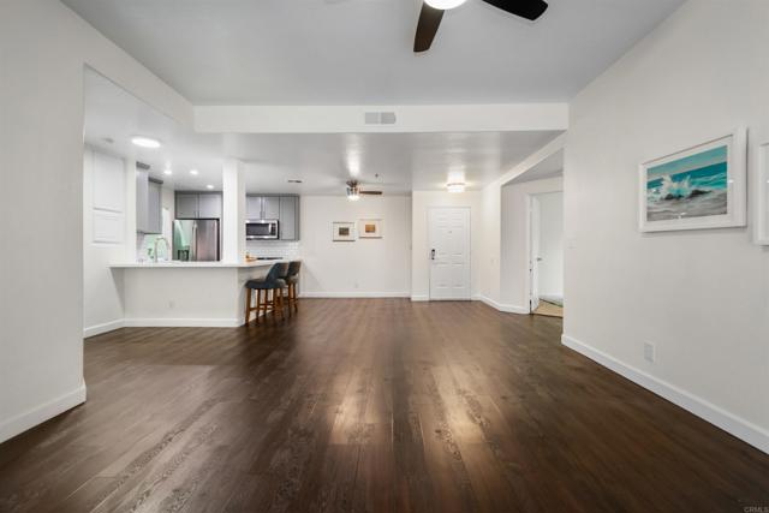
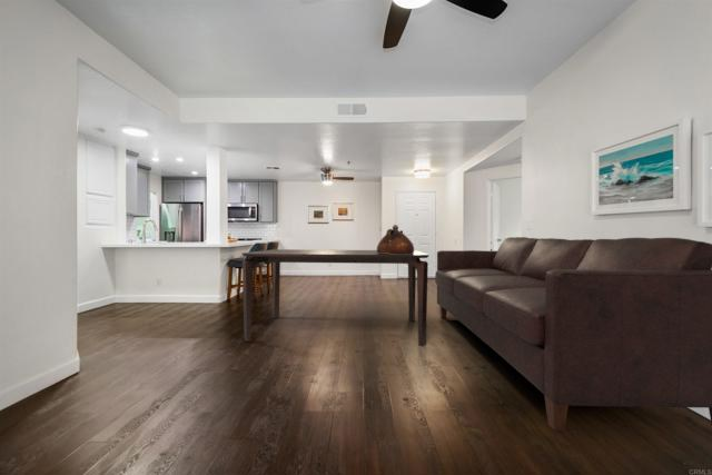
+ dining table [241,248,431,347]
+ sofa [434,236,712,432]
+ ceramic jug [376,224,415,255]
